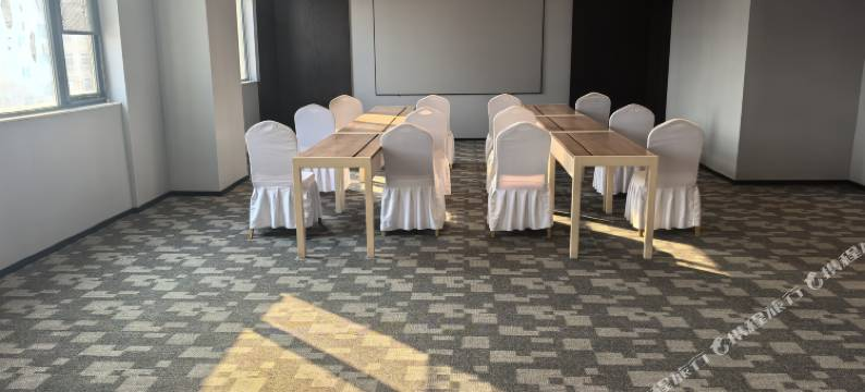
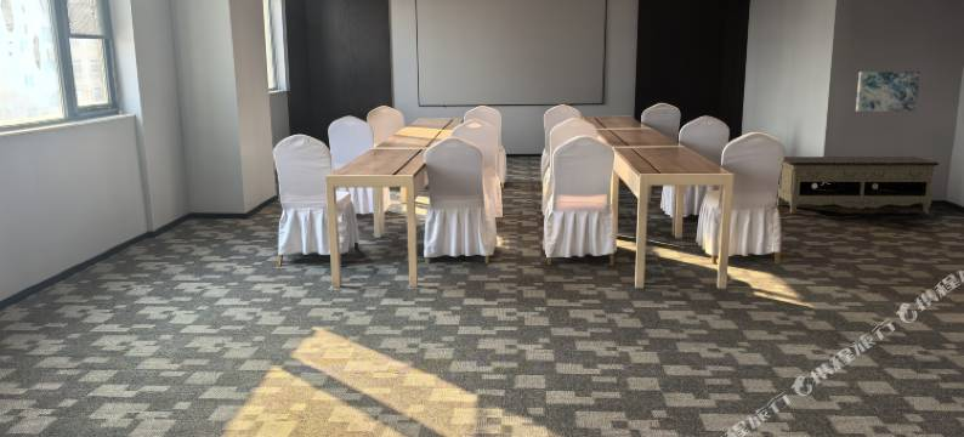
+ wall art [855,70,922,113]
+ media console [776,155,940,215]
